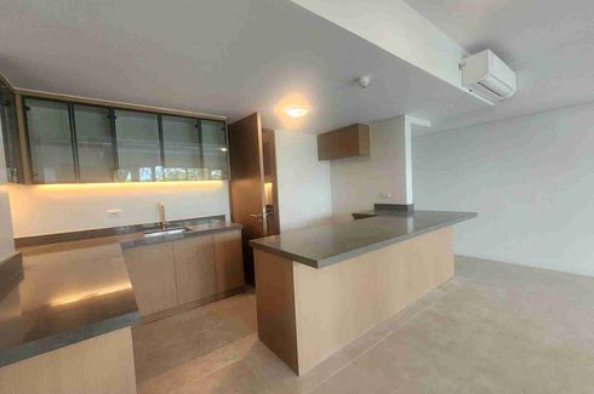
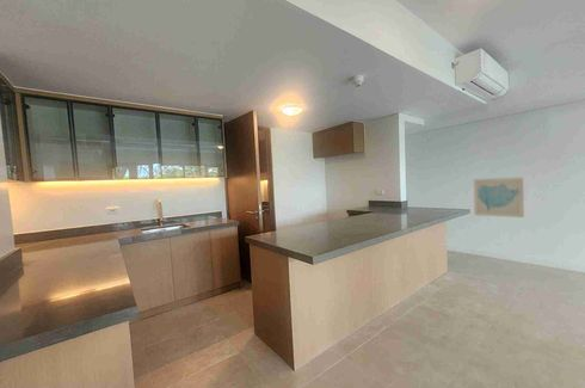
+ wall art [473,177,525,218]
